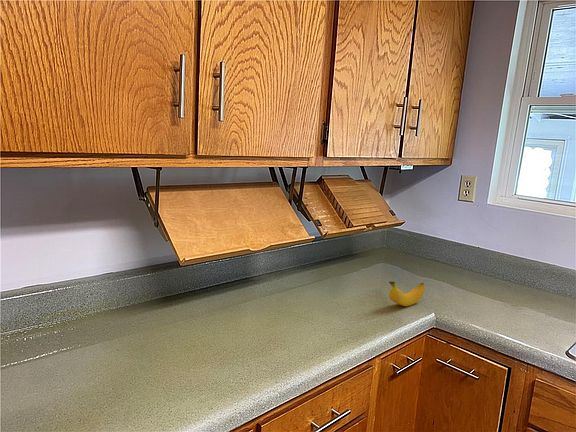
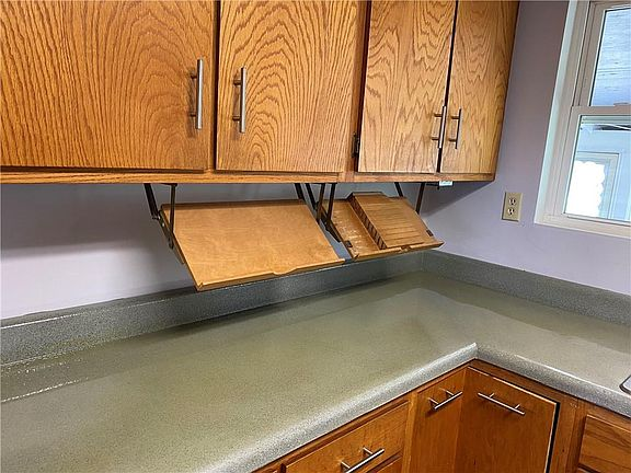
- banana [388,281,426,307]
